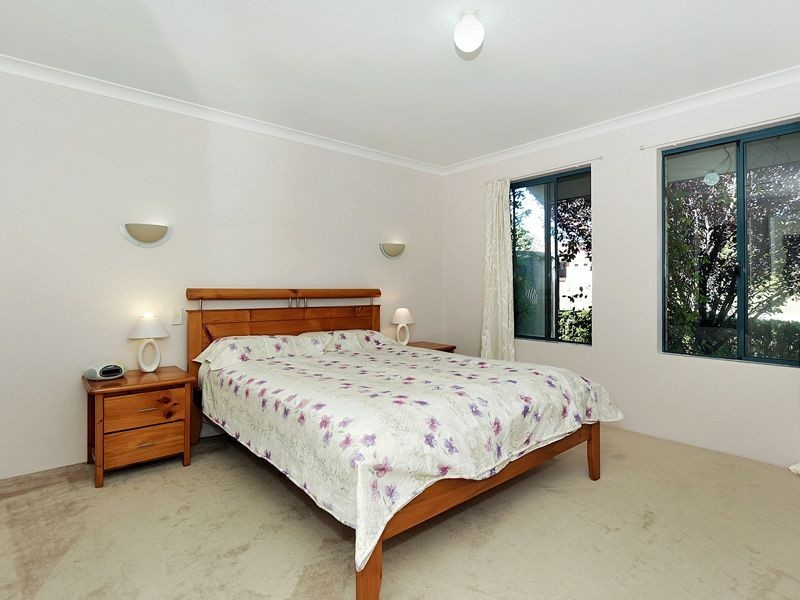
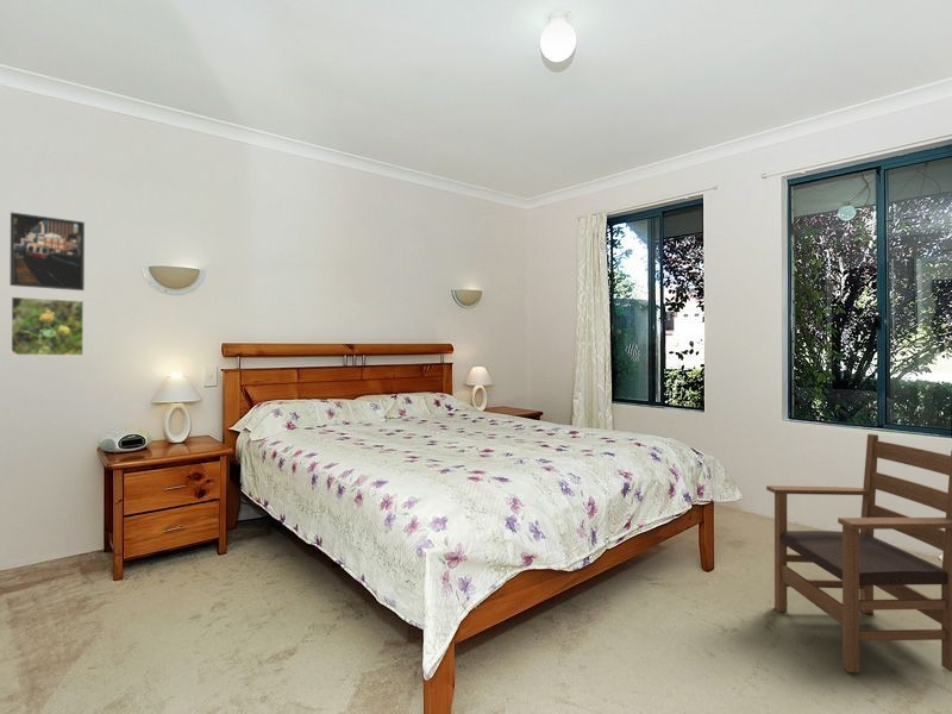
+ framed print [8,211,86,292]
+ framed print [10,295,84,357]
+ armchair [765,433,952,674]
